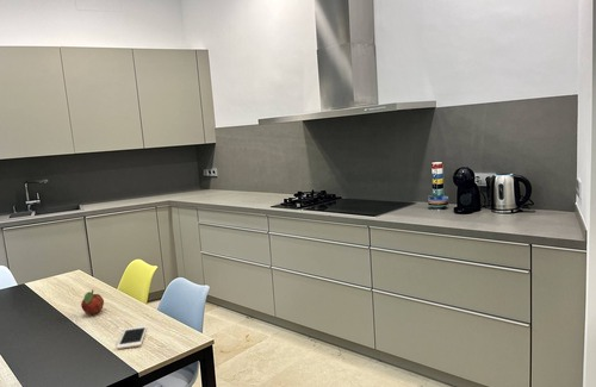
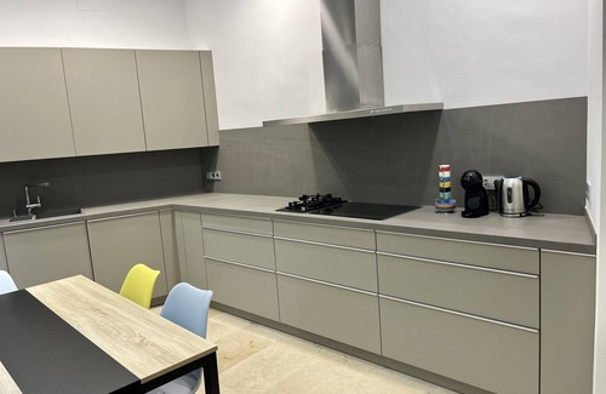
- cell phone [116,325,148,350]
- fruit [80,288,105,317]
